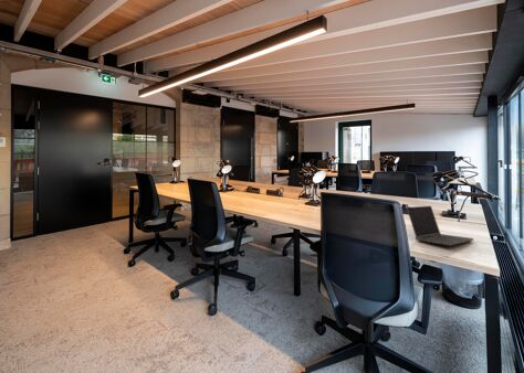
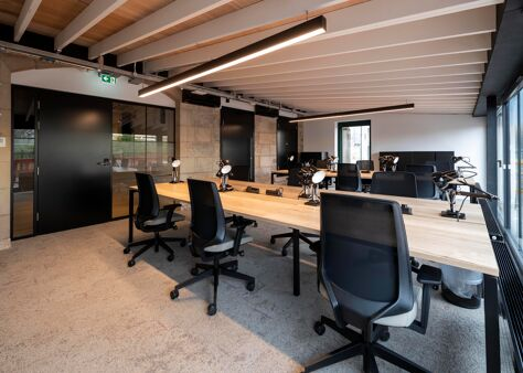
- laptop computer [406,205,474,247]
